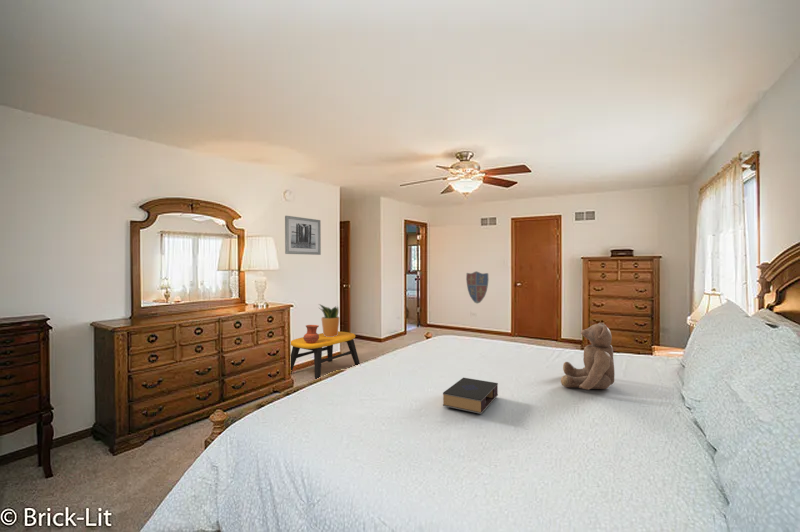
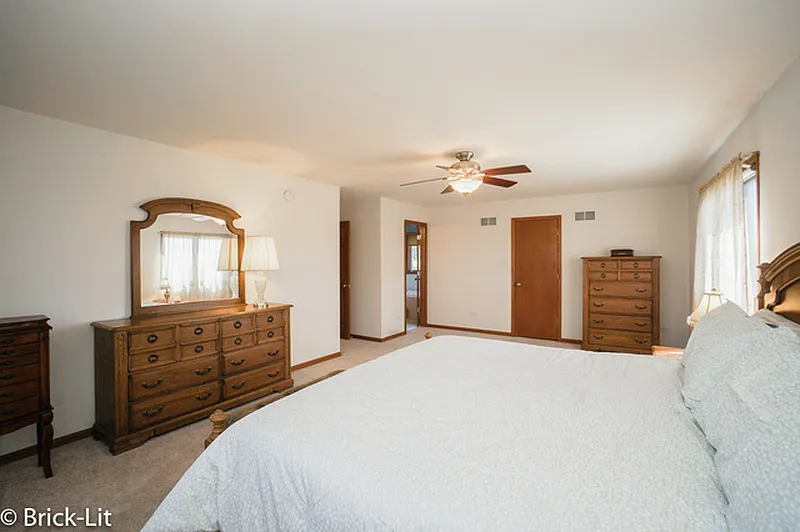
- bench [290,330,361,380]
- wall art [284,215,322,256]
- teddy bear [560,322,616,390]
- decorative shield [465,270,490,305]
- book [442,377,499,415]
- potted plant [318,303,340,337]
- ceramic pot [303,324,320,343]
